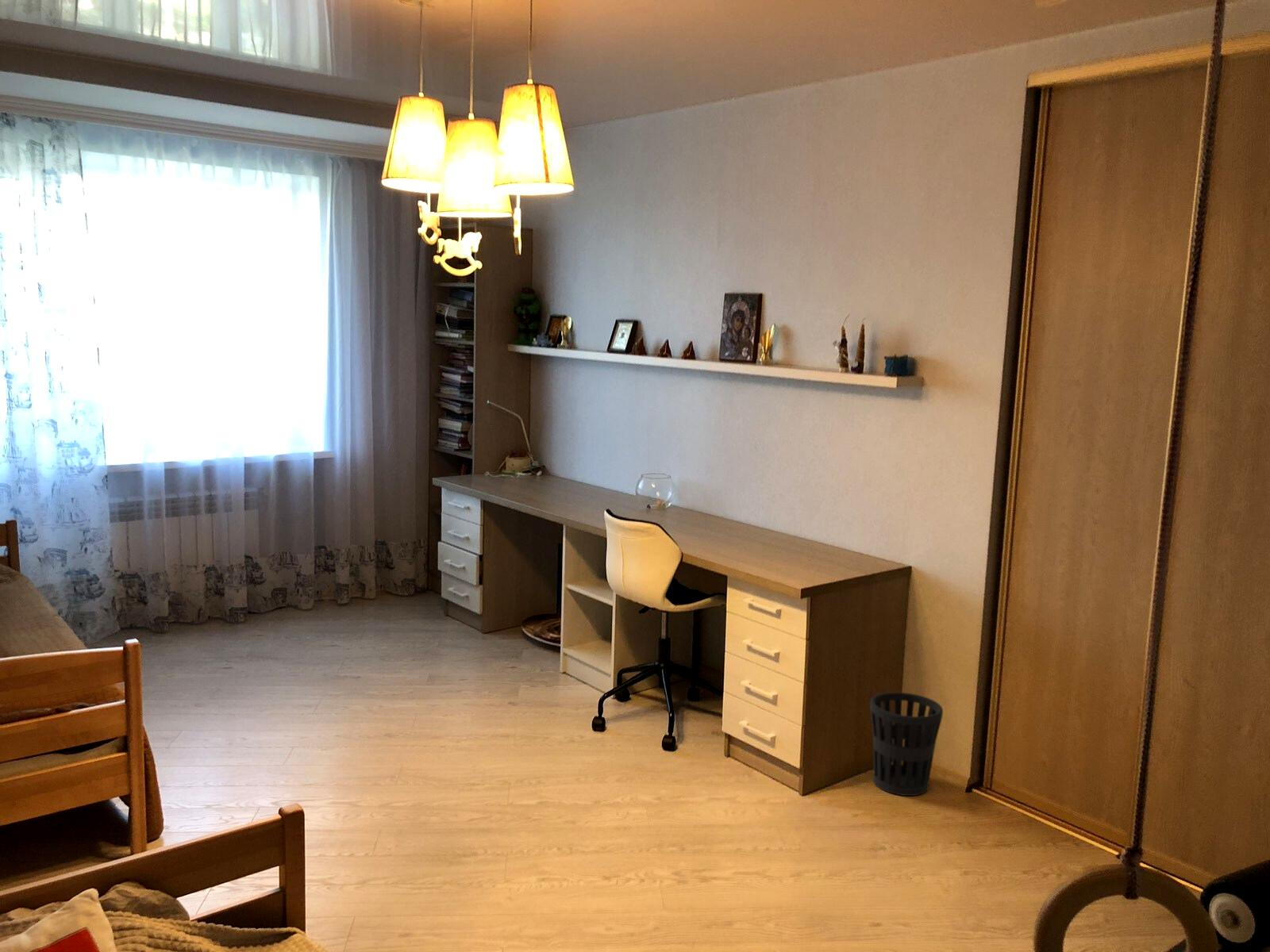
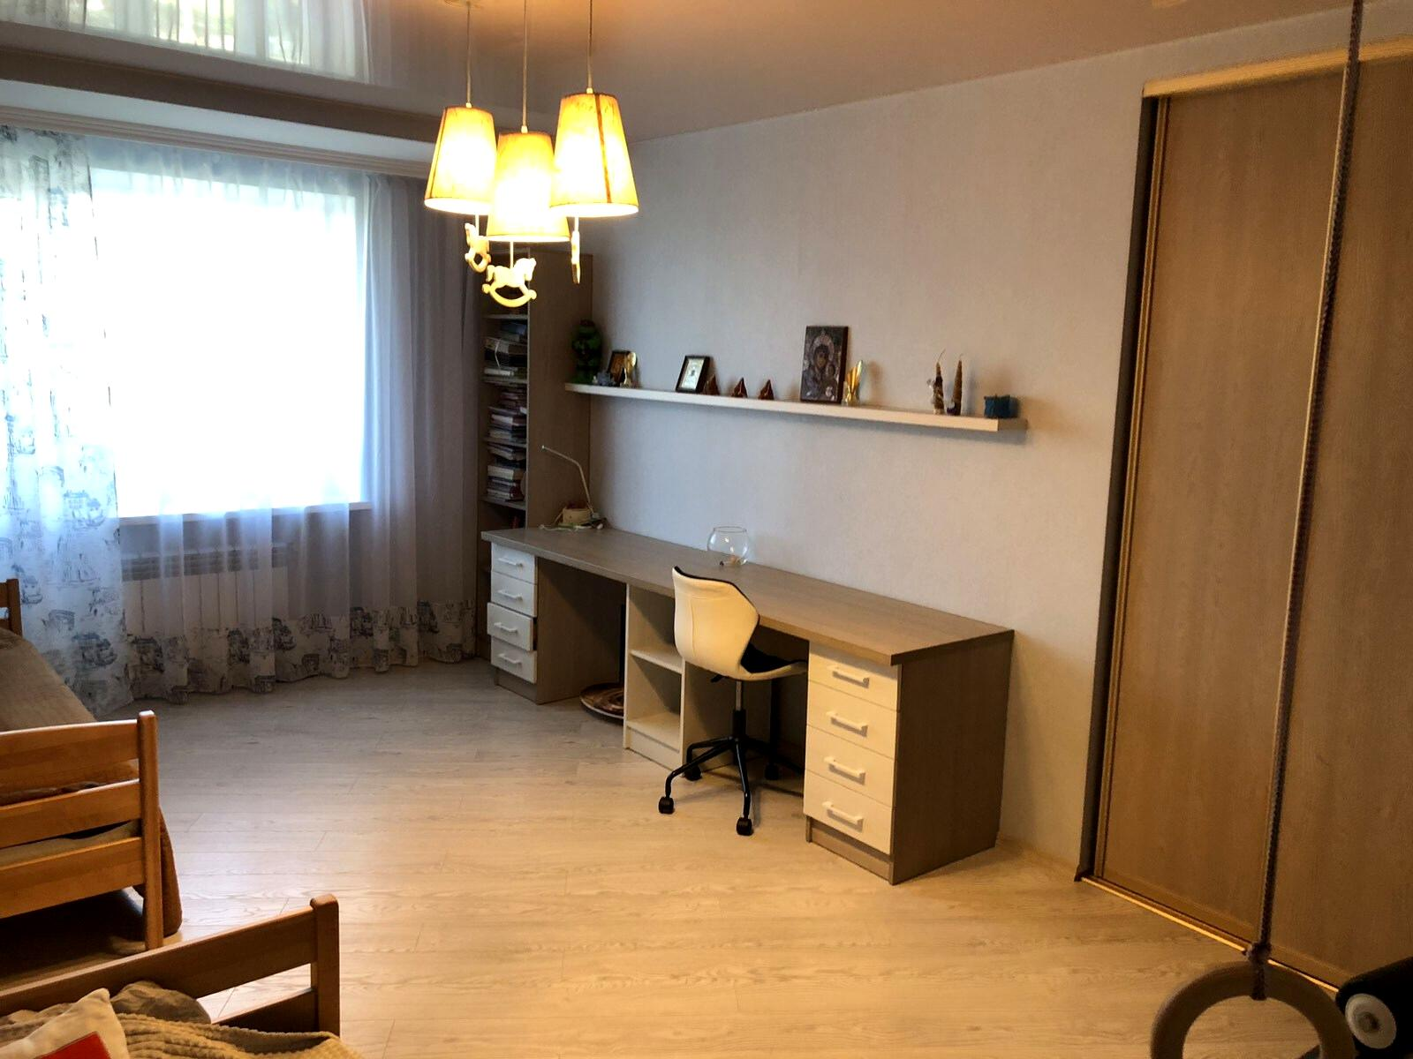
- wastebasket [869,692,944,797]
